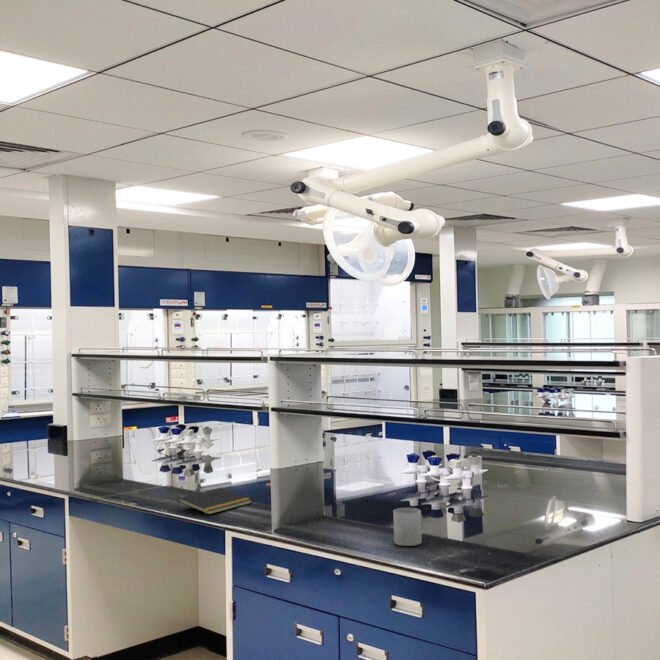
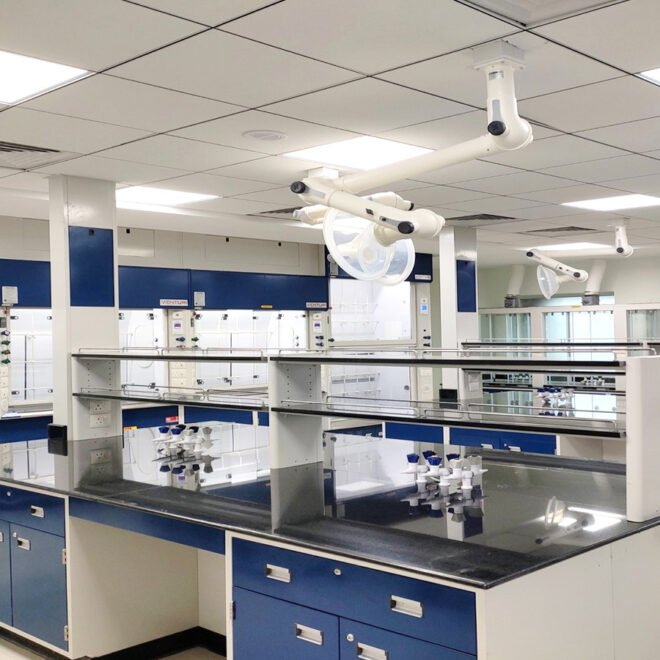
- mug [392,507,425,547]
- notepad [176,487,252,515]
